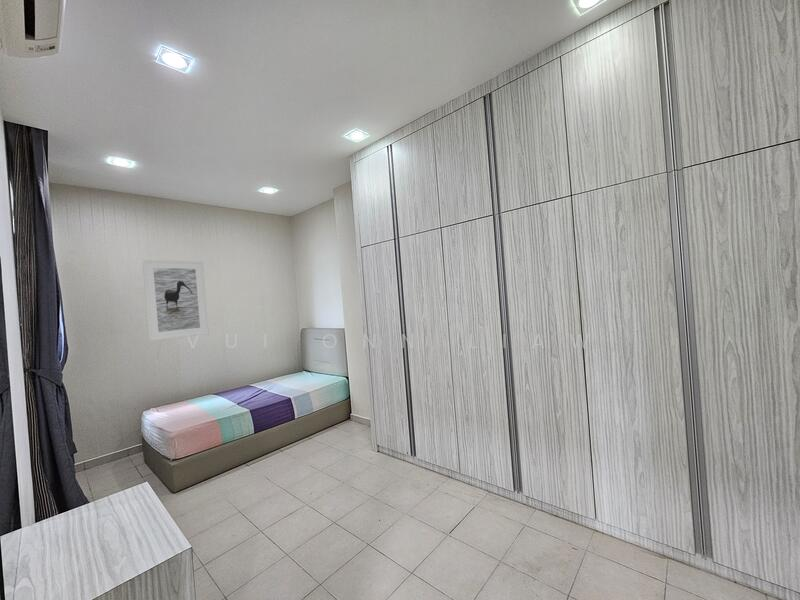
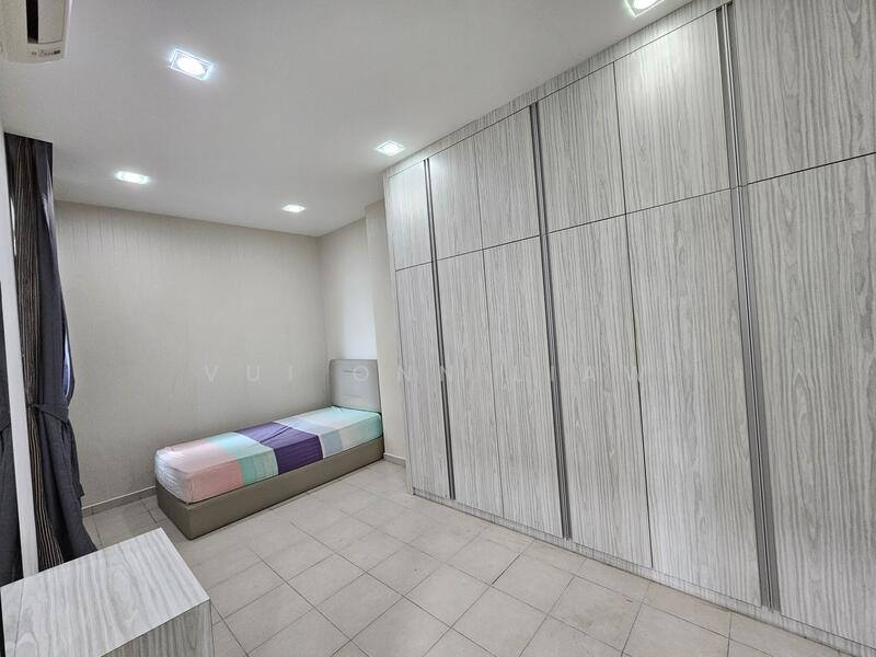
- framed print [141,259,210,342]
